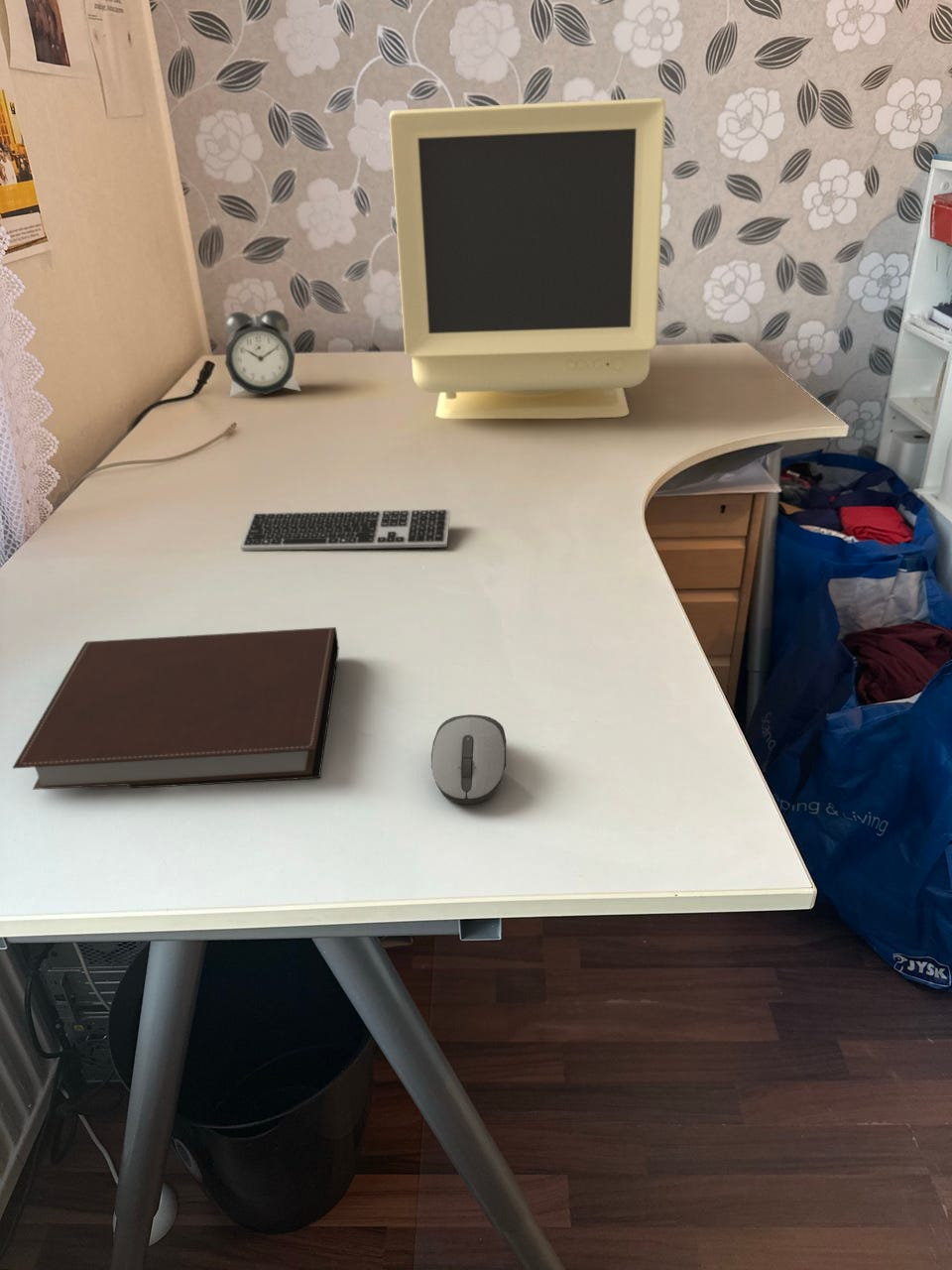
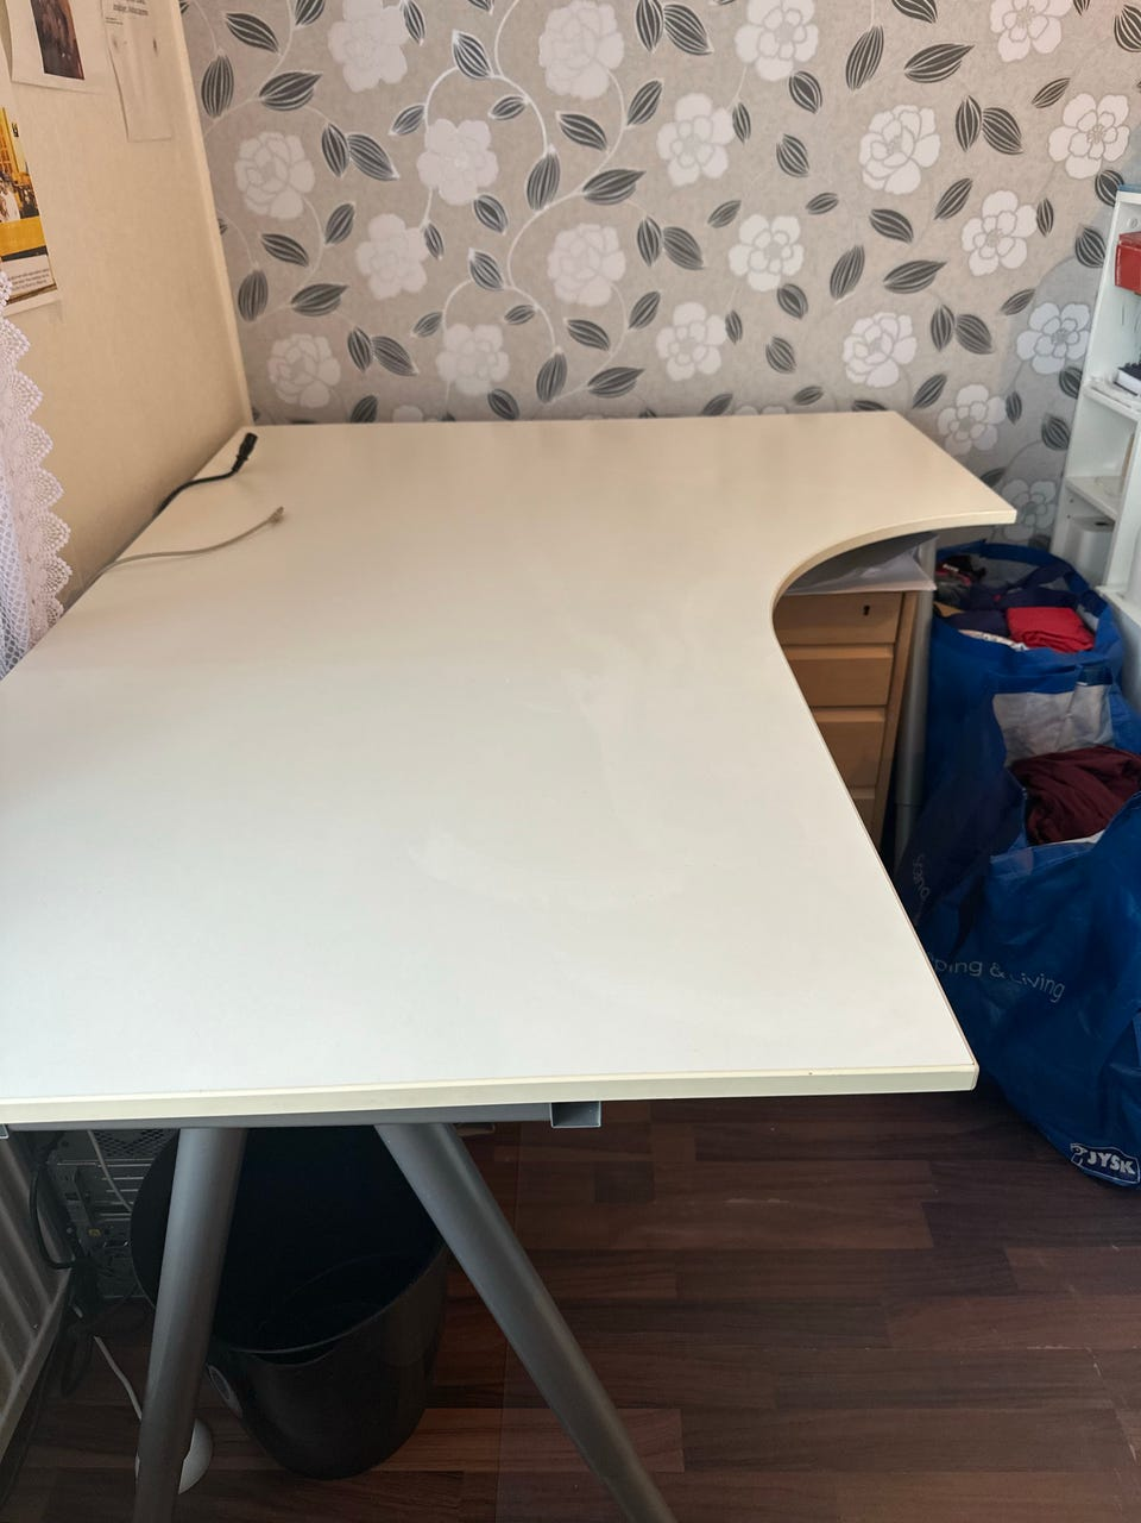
- keyboard [240,508,451,552]
- notebook [12,626,340,791]
- alarm clock [223,309,301,398]
- computer mouse [430,713,507,805]
- monitor [389,97,666,420]
